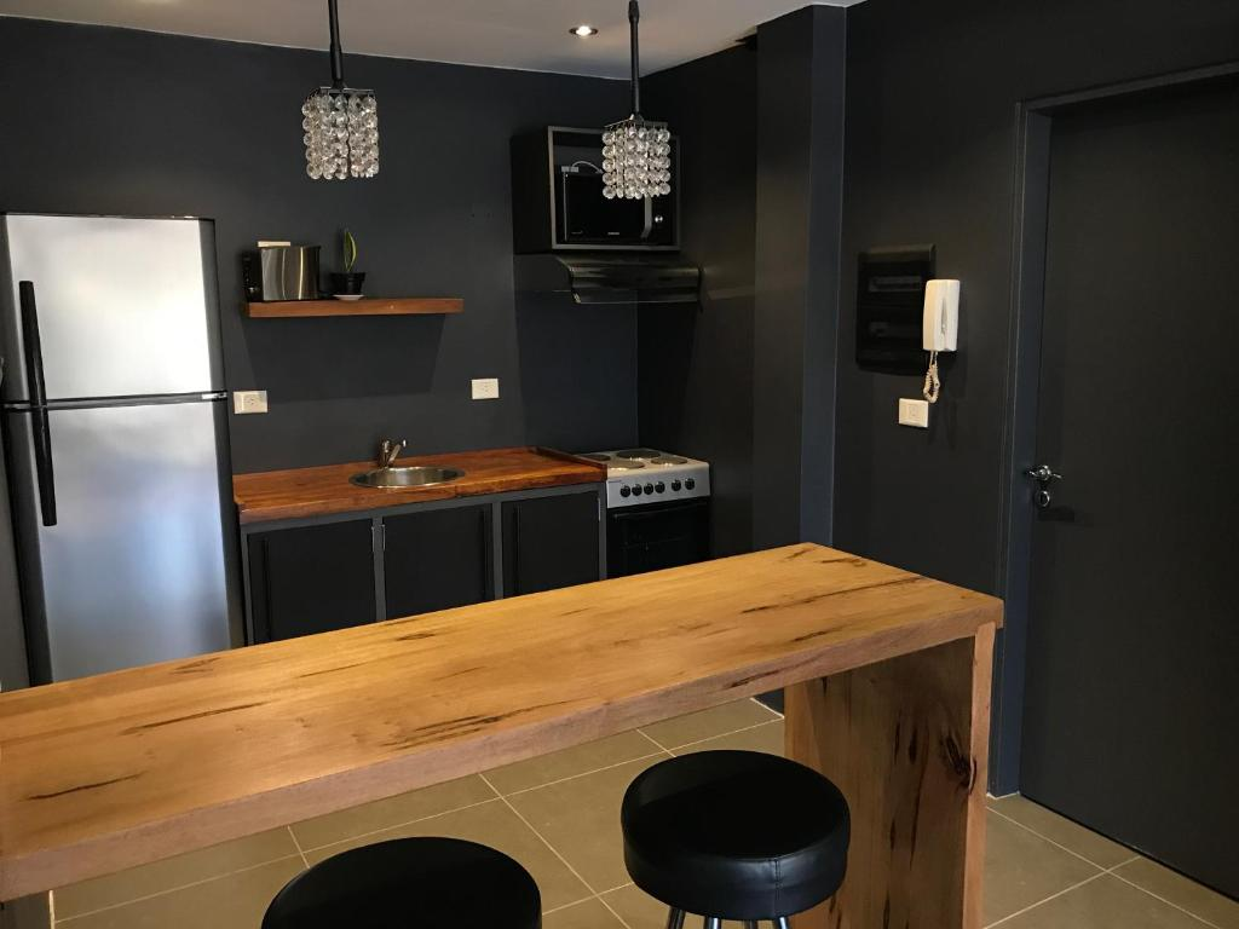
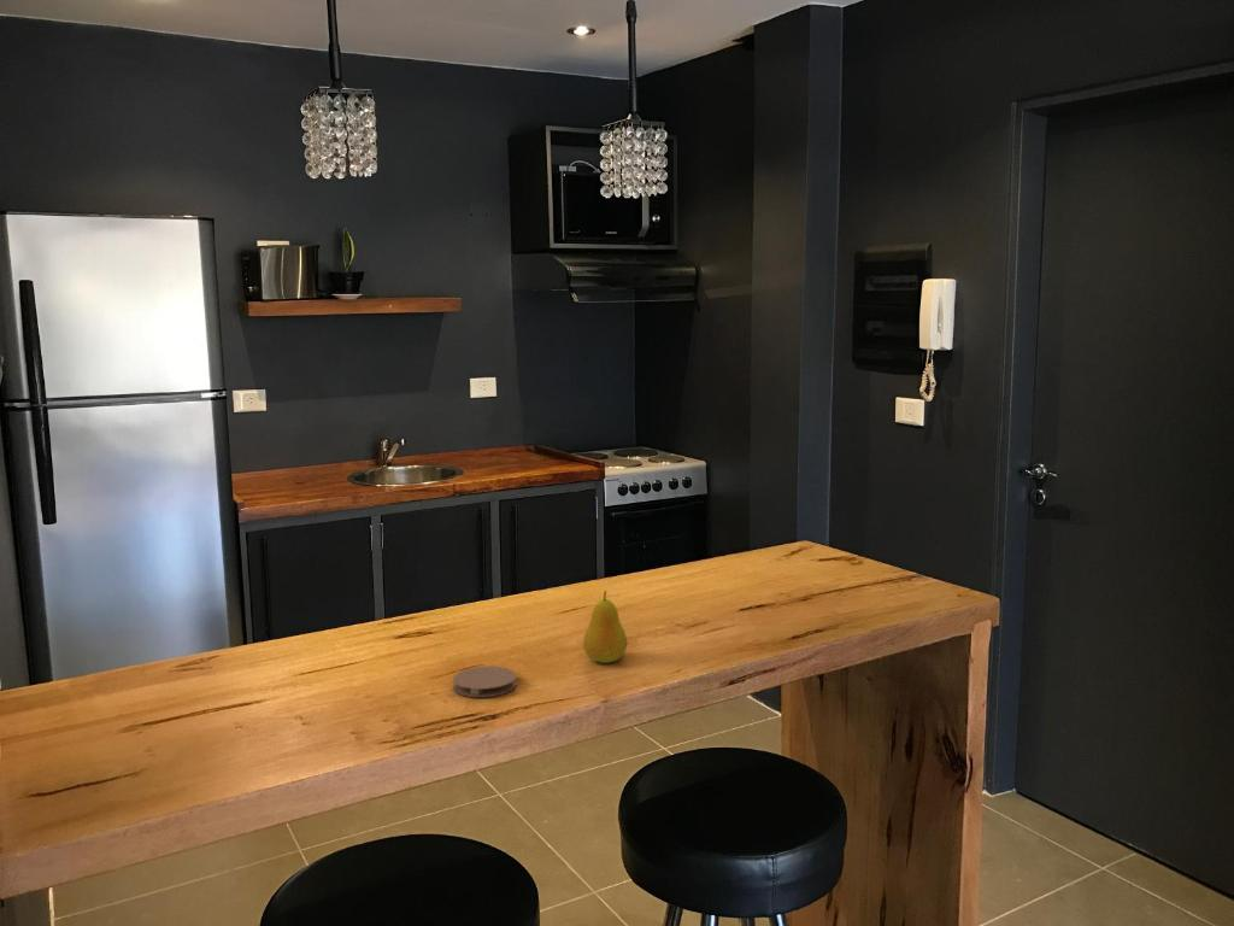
+ coaster [452,664,518,698]
+ fruit [582,590,628,664]
